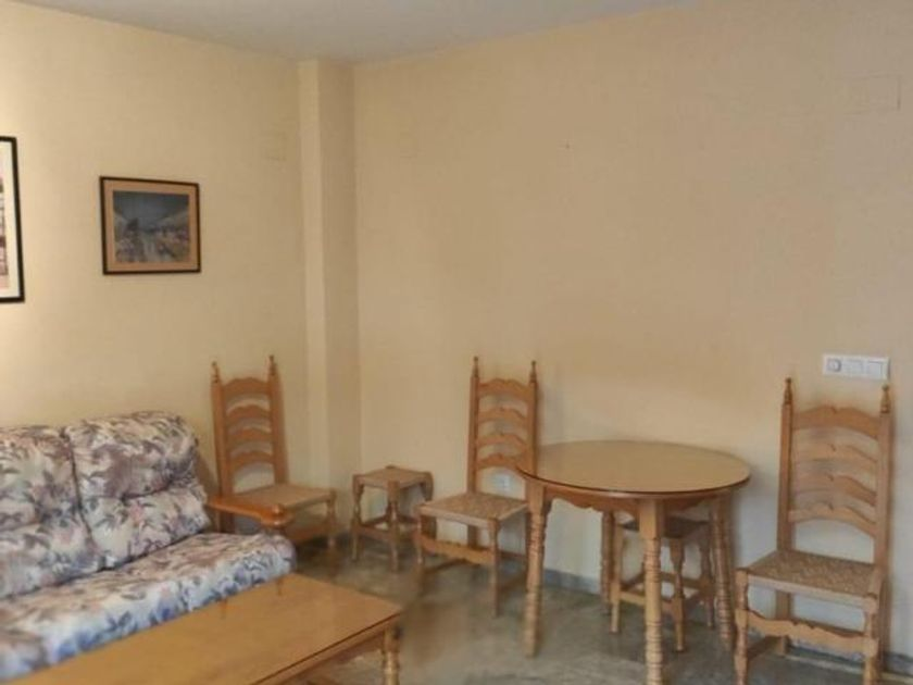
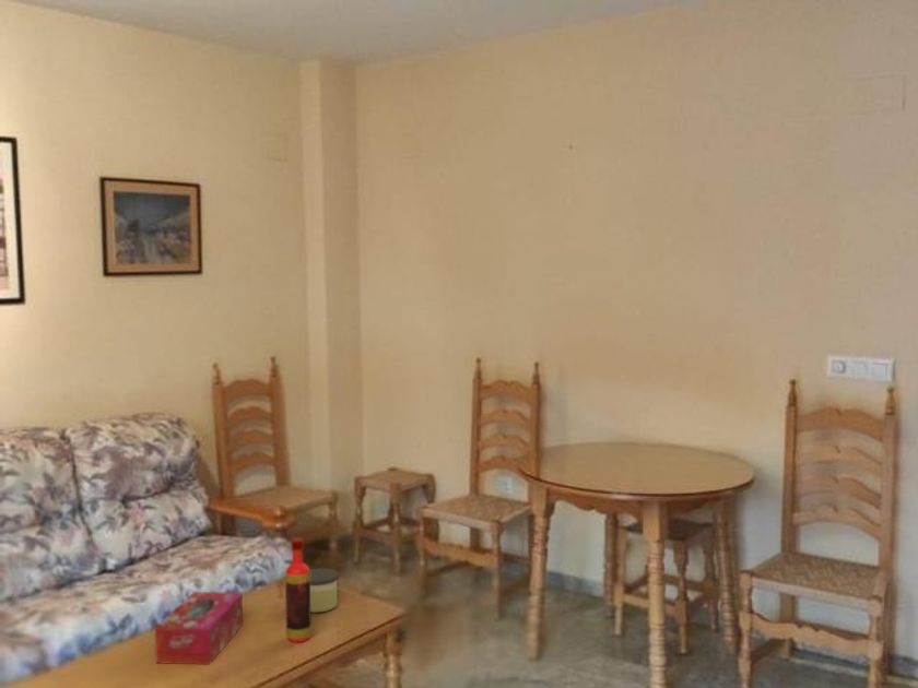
+ tissue box [154,591,244,666]
+ candle [309,568,340,614]
+ bottle [284,536,313,643]
